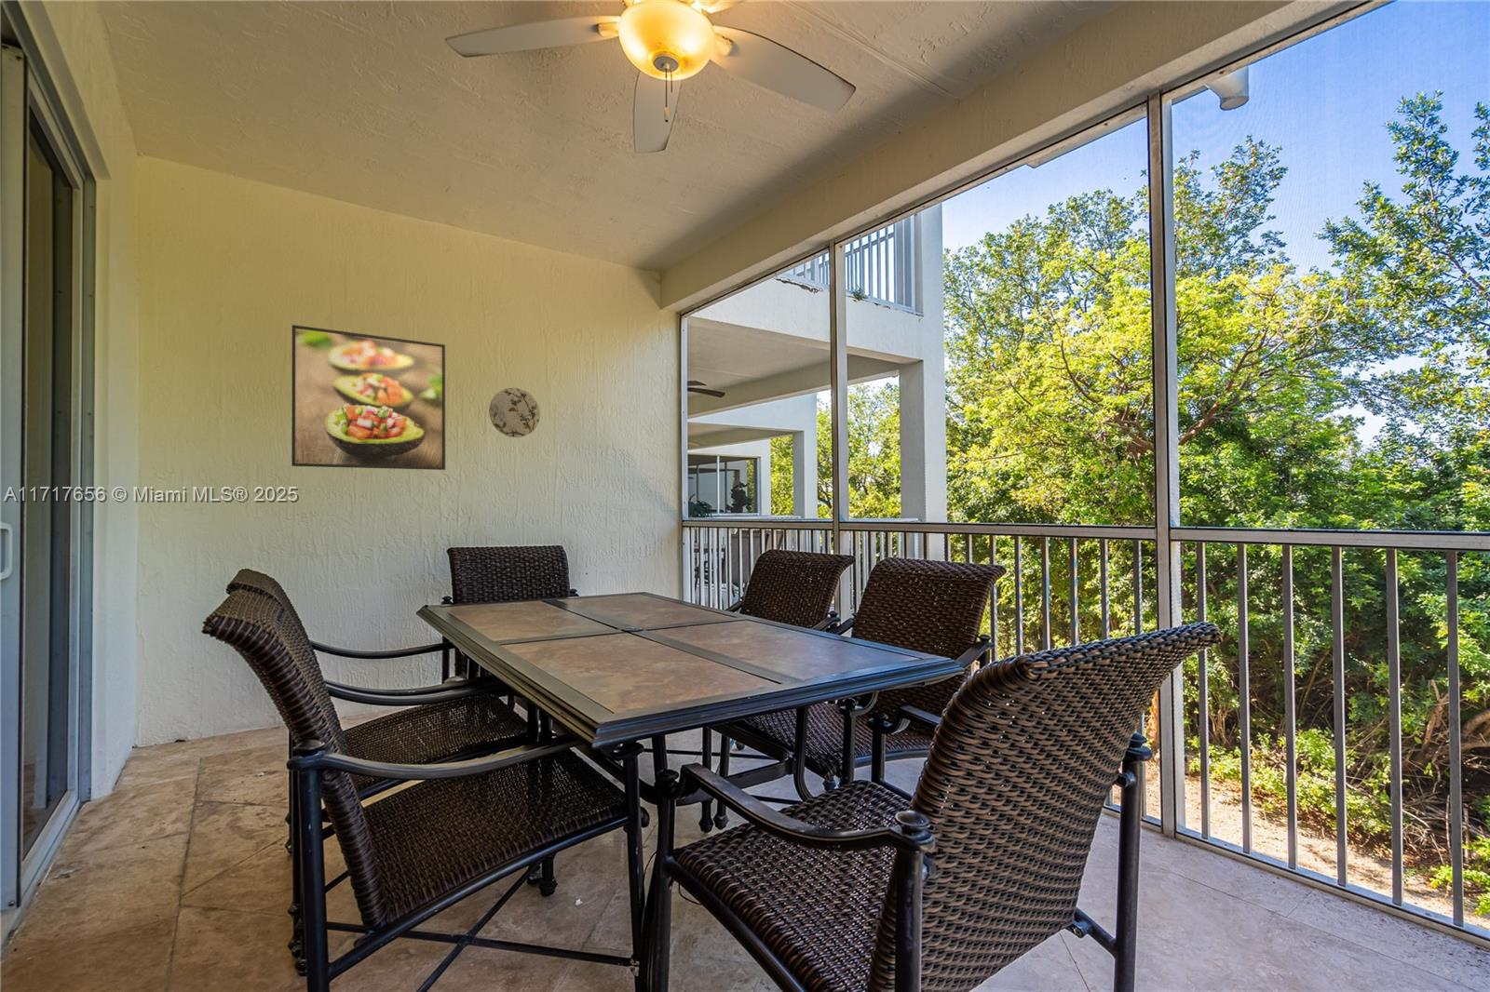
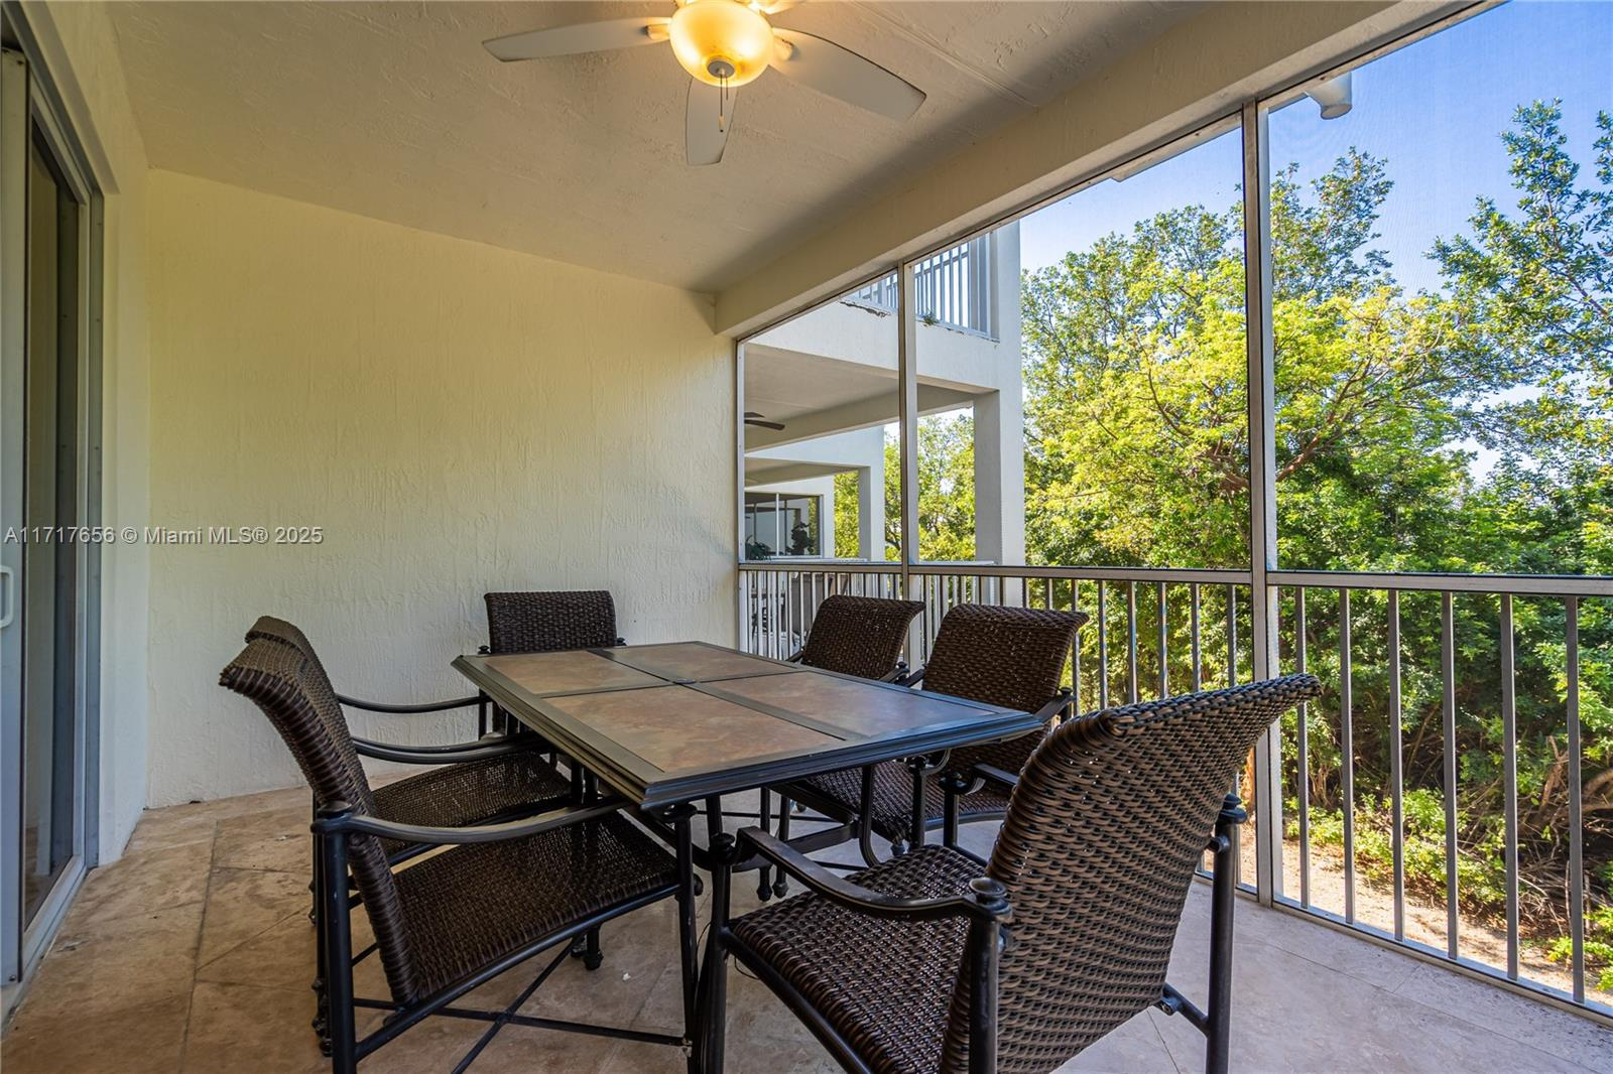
- decorative plate [487,388,541,438]
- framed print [290,324,446,471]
